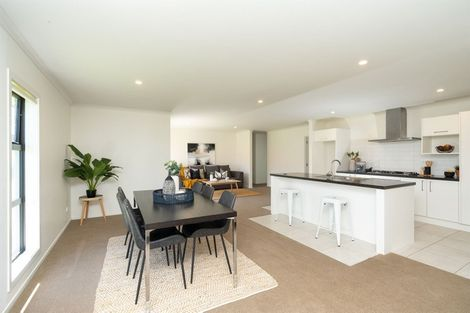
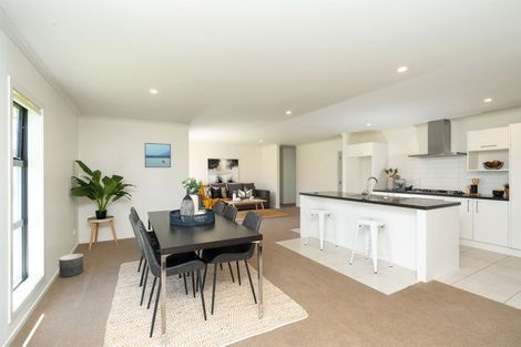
+ planter [58,253,84,278]
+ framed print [144,142,172,169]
